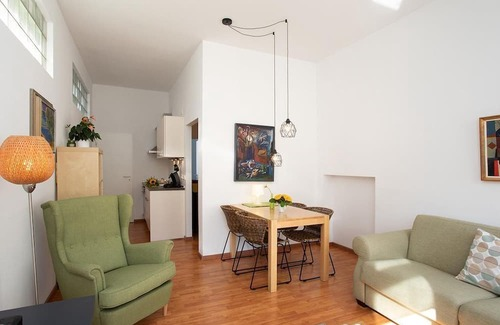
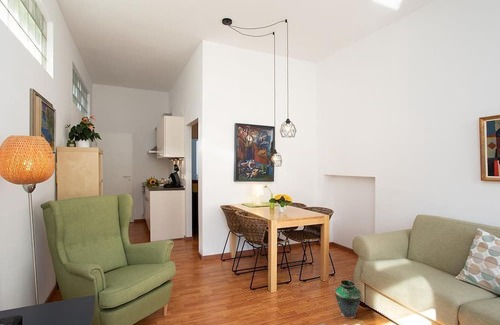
+ vase [334,279,363,319]
